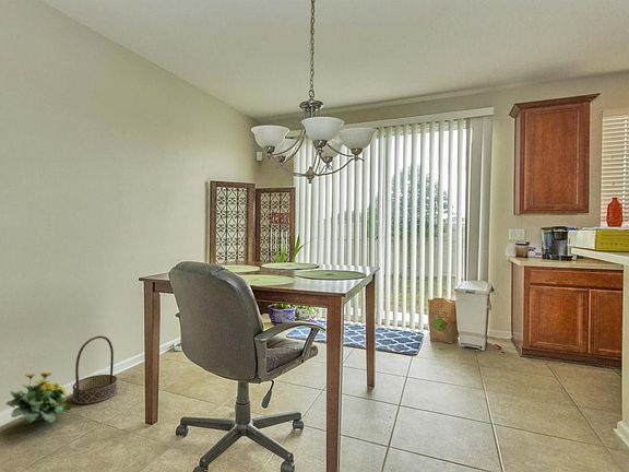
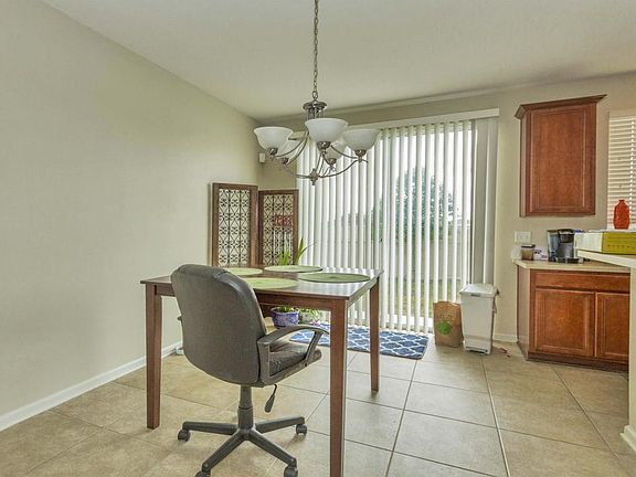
- flowering plant [4,370,72,424]
- basket [72,334,118,405]
